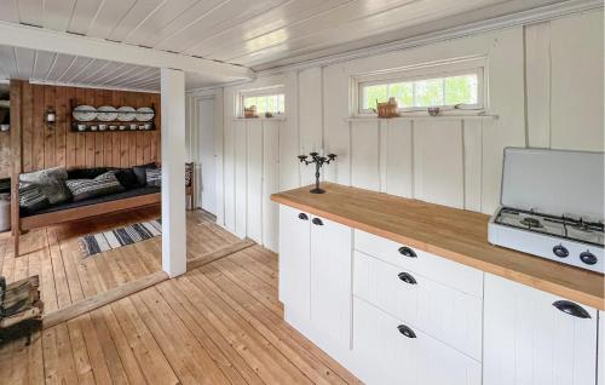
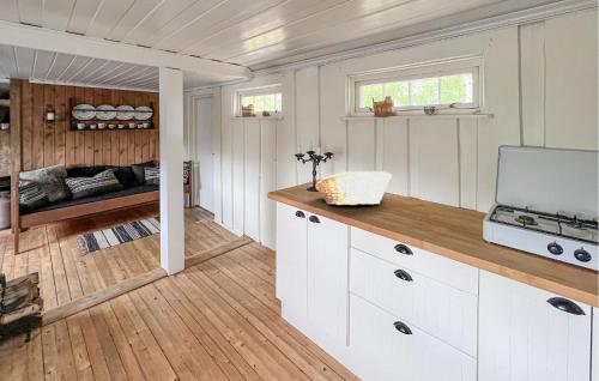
+ fruit basket [315,170,393,206]
